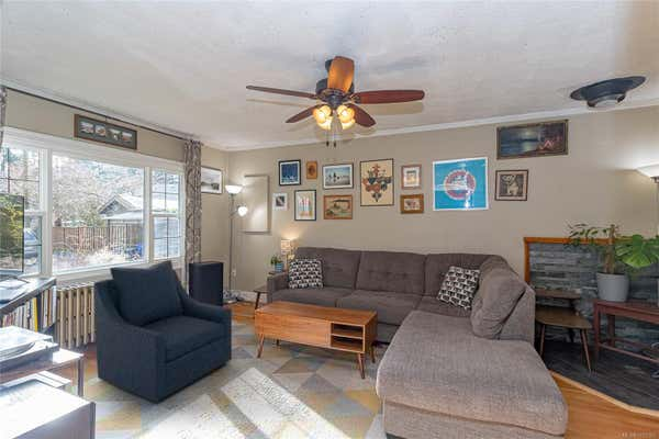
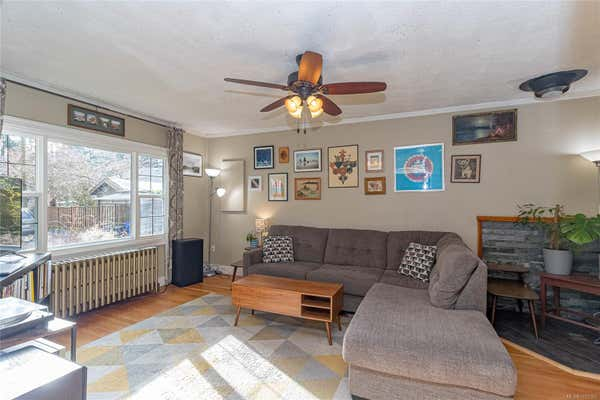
- chair [92,259,233,404]
